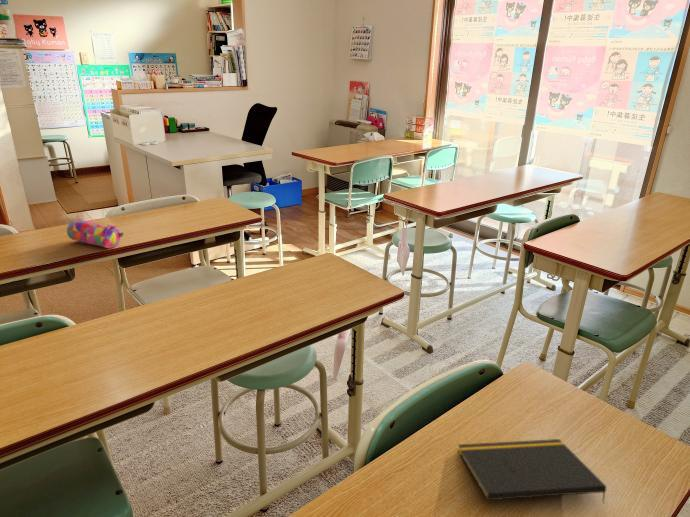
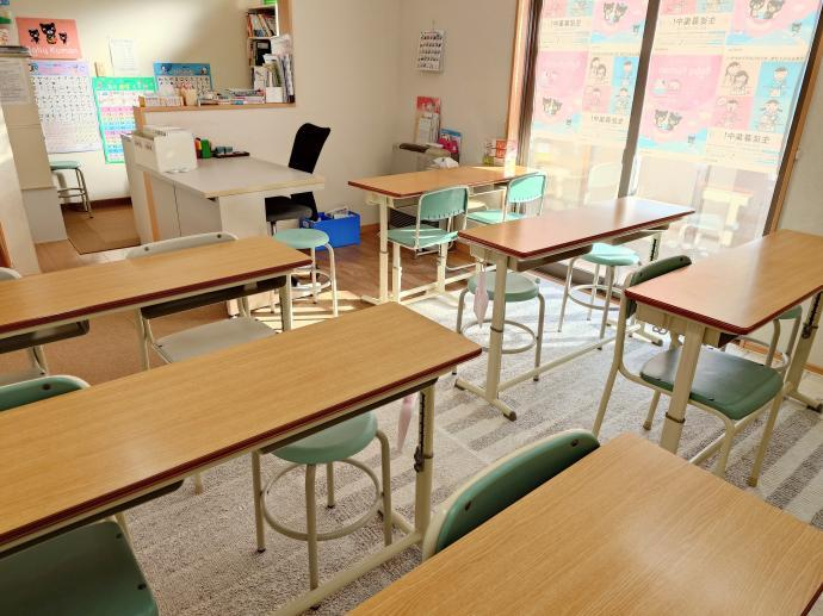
- pencil case [66,218,124,249]
- notepad [457,438,607,504]
